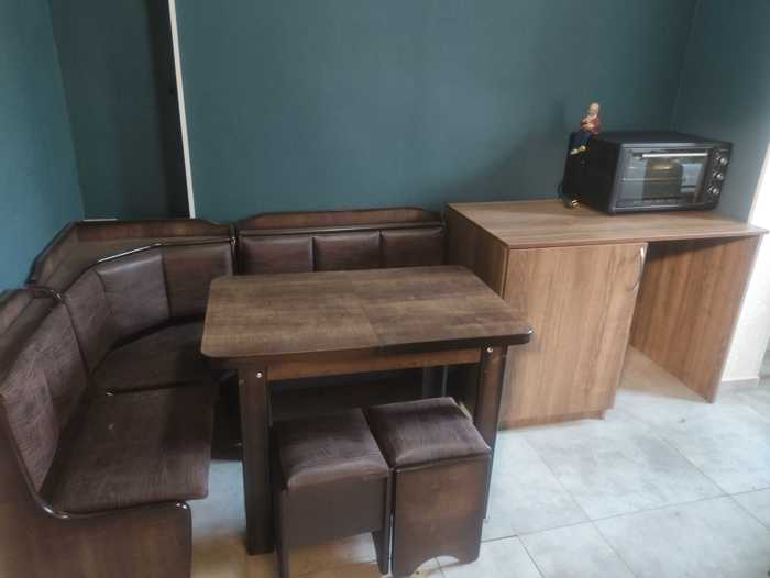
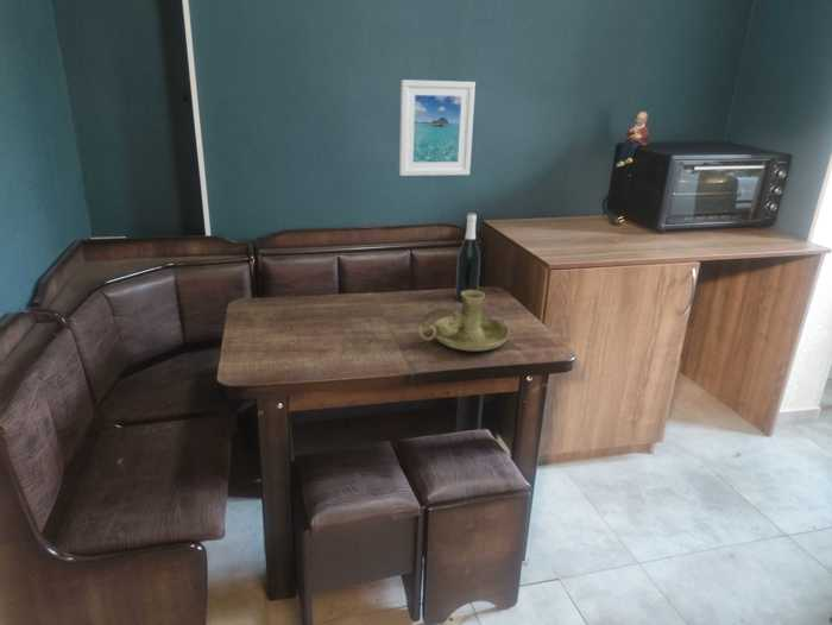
+ wine bottle [454,212,481,302]
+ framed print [398,78,477,177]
+ candle holder [417,290,511,352]
